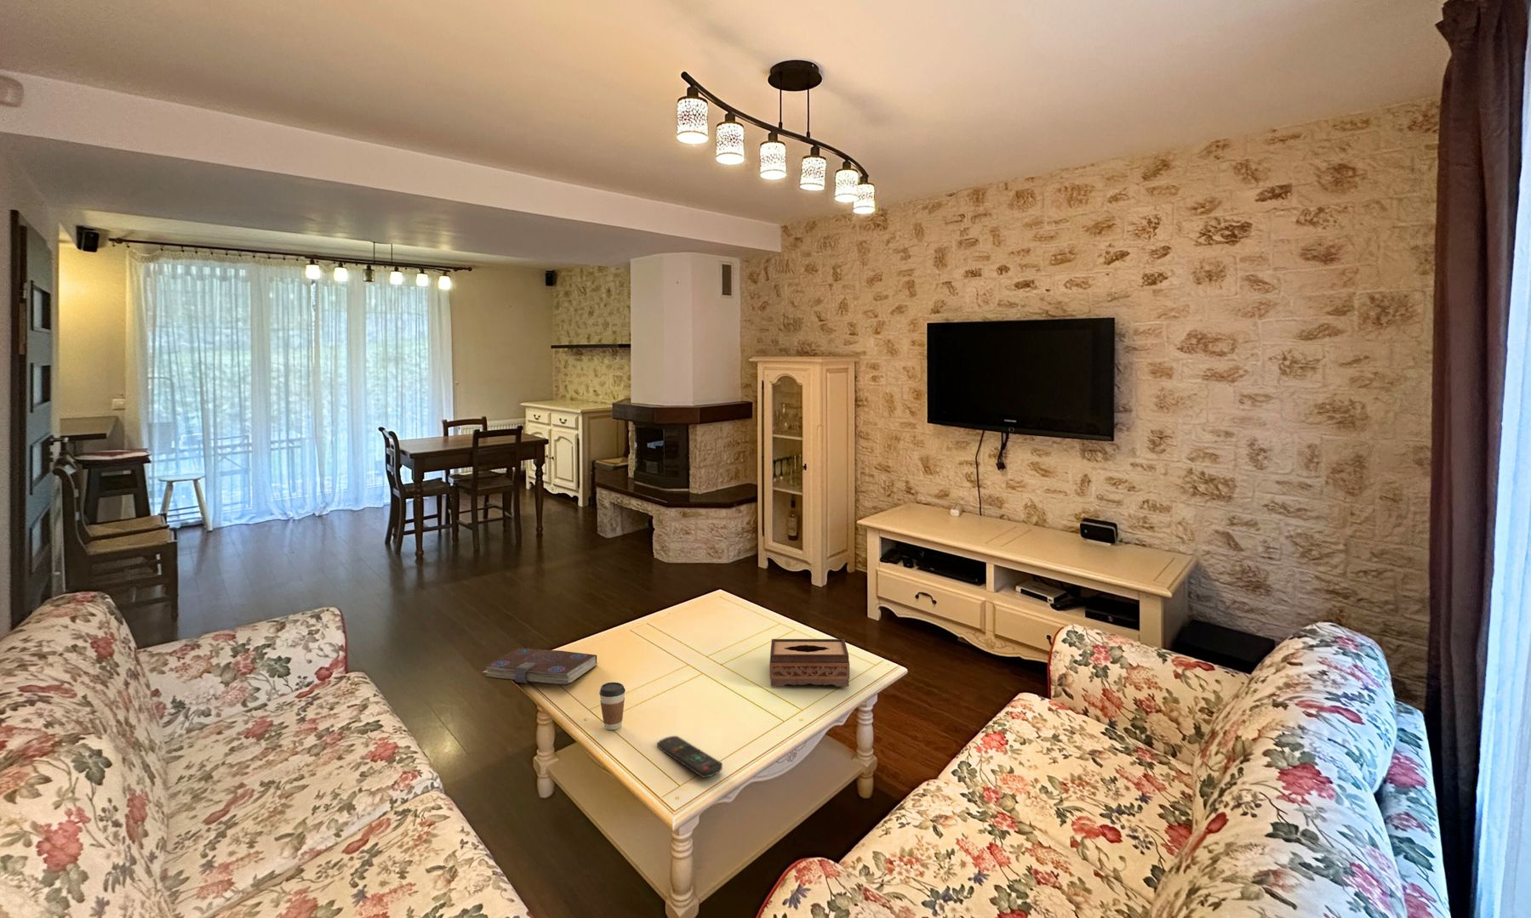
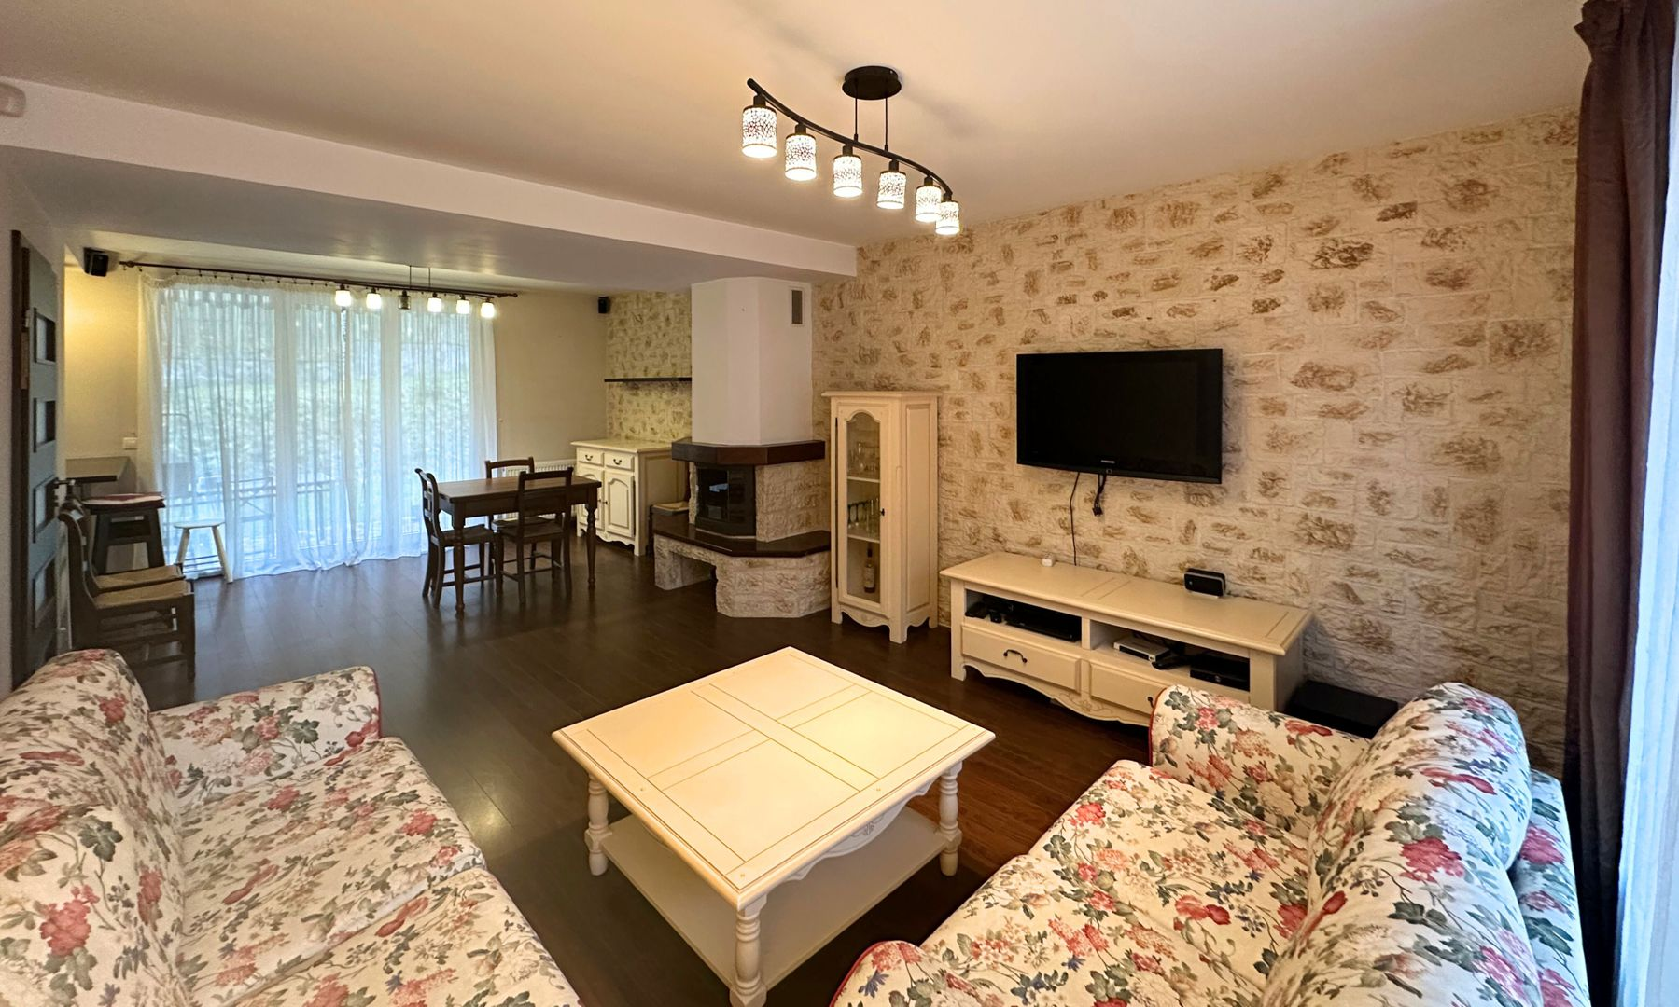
- coffee cup [598,682,627,731]
- tissue box [770,638,850,686]
- remote control [656,735,723,778]
- book [481,648,599,686]
